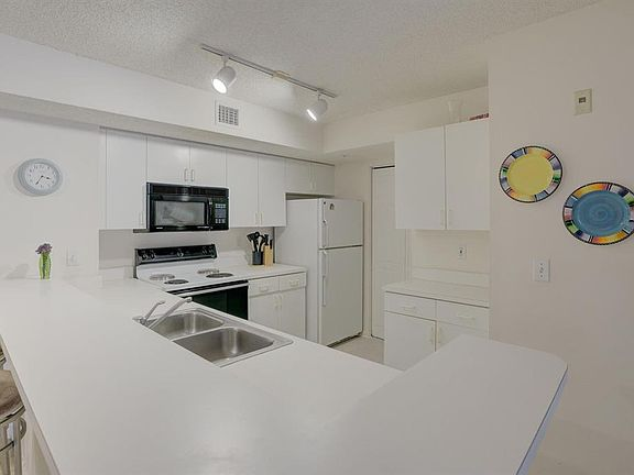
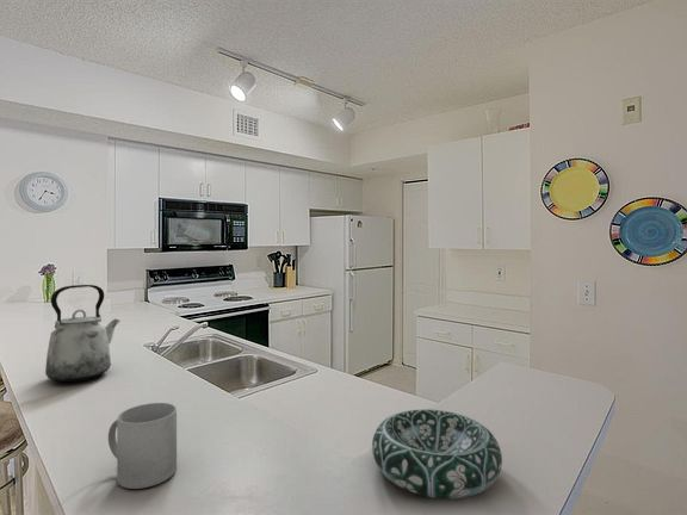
+ mug [107,402,178,490]
+ decorative bowl [371,408,503,500]
+ kettle [44,284,122,383]
